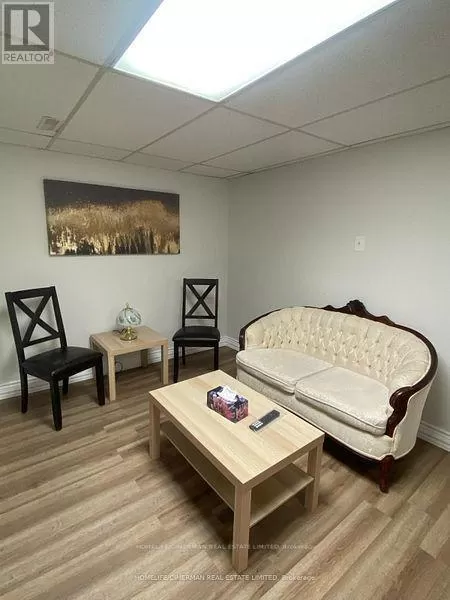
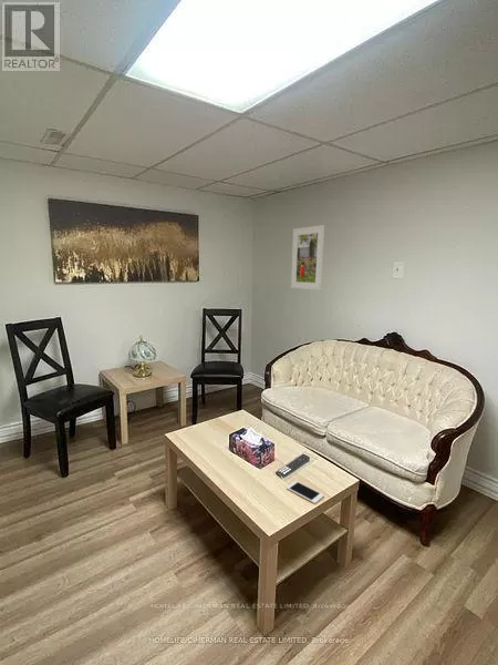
+ cell phone [286,480,325,504]
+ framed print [290,224,325,290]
